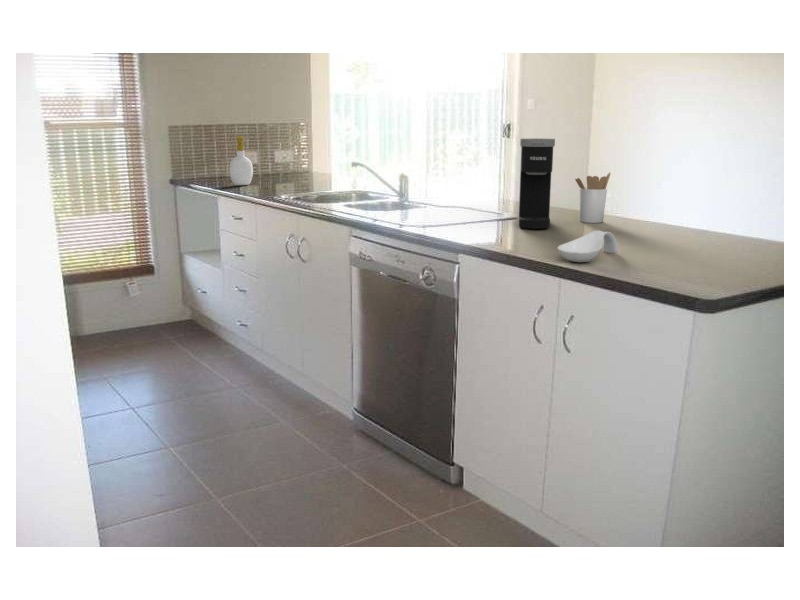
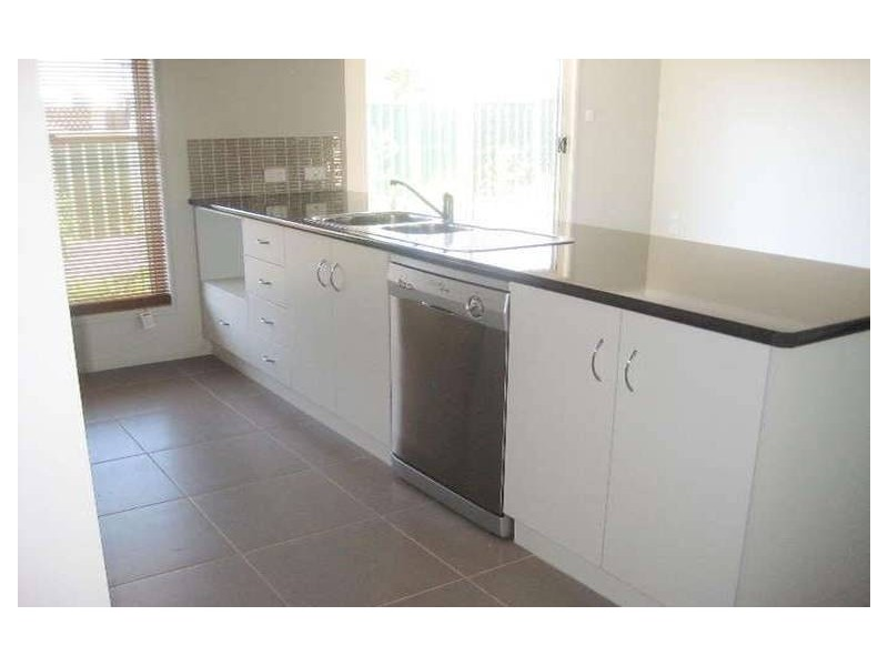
- coffee maker [518,137,556,230]
- soap bottle [229,136,254,187]
- spoon rest [556,230,619,263]
- utensil holder [574,171,611,224]
